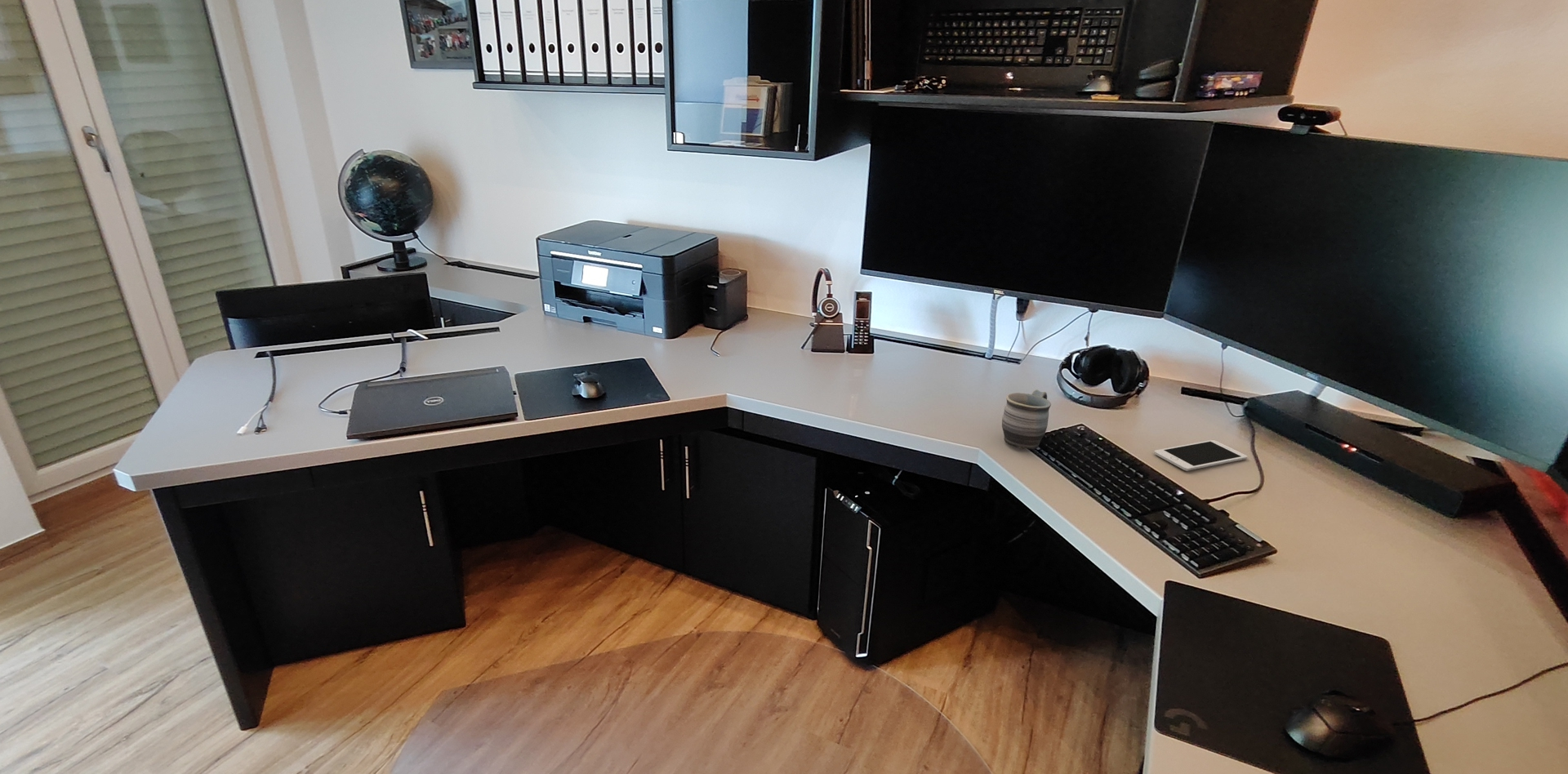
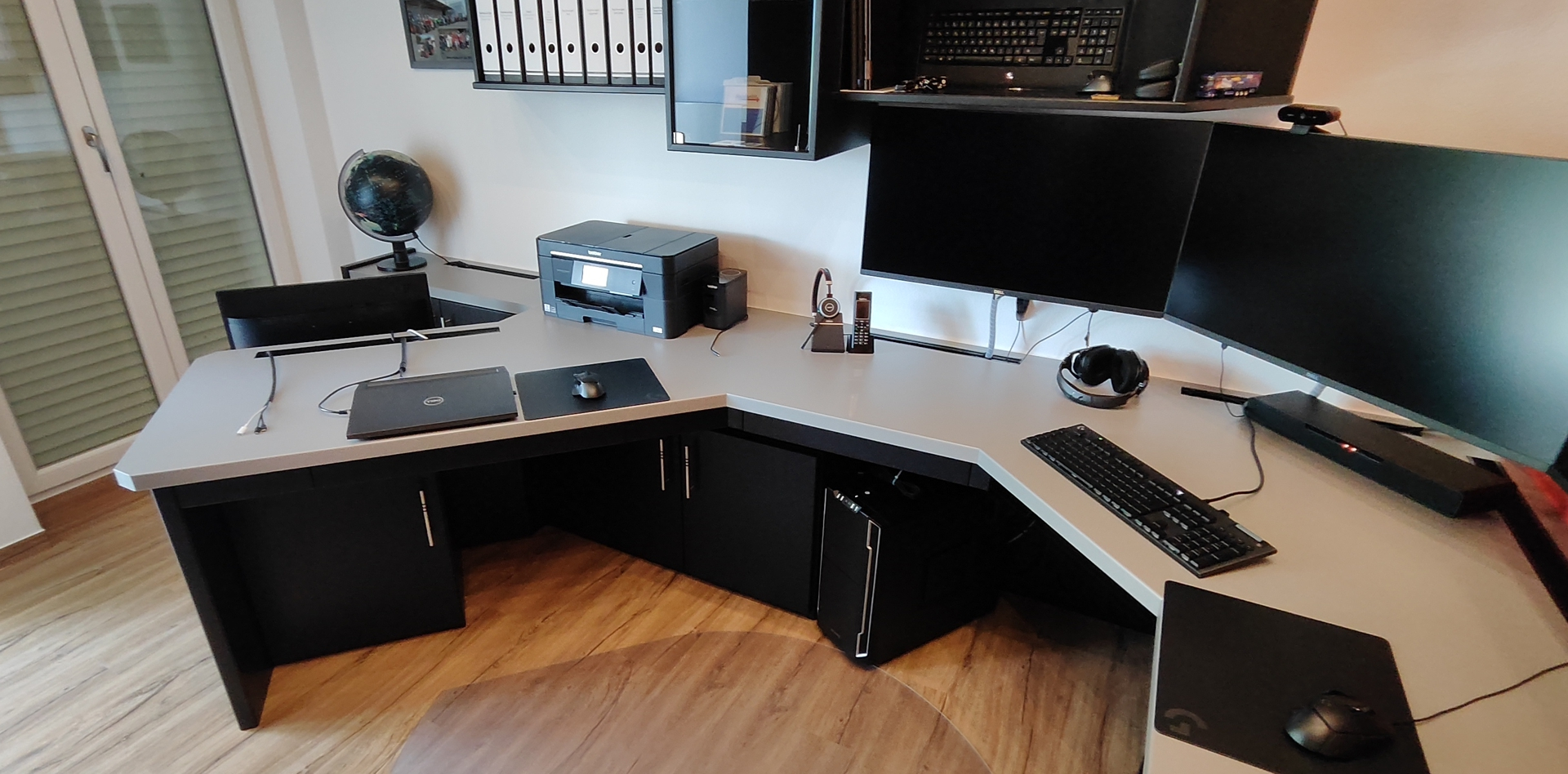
- cell phone [1153,439,1249,472]
- mug [1001,389,1052,450]
